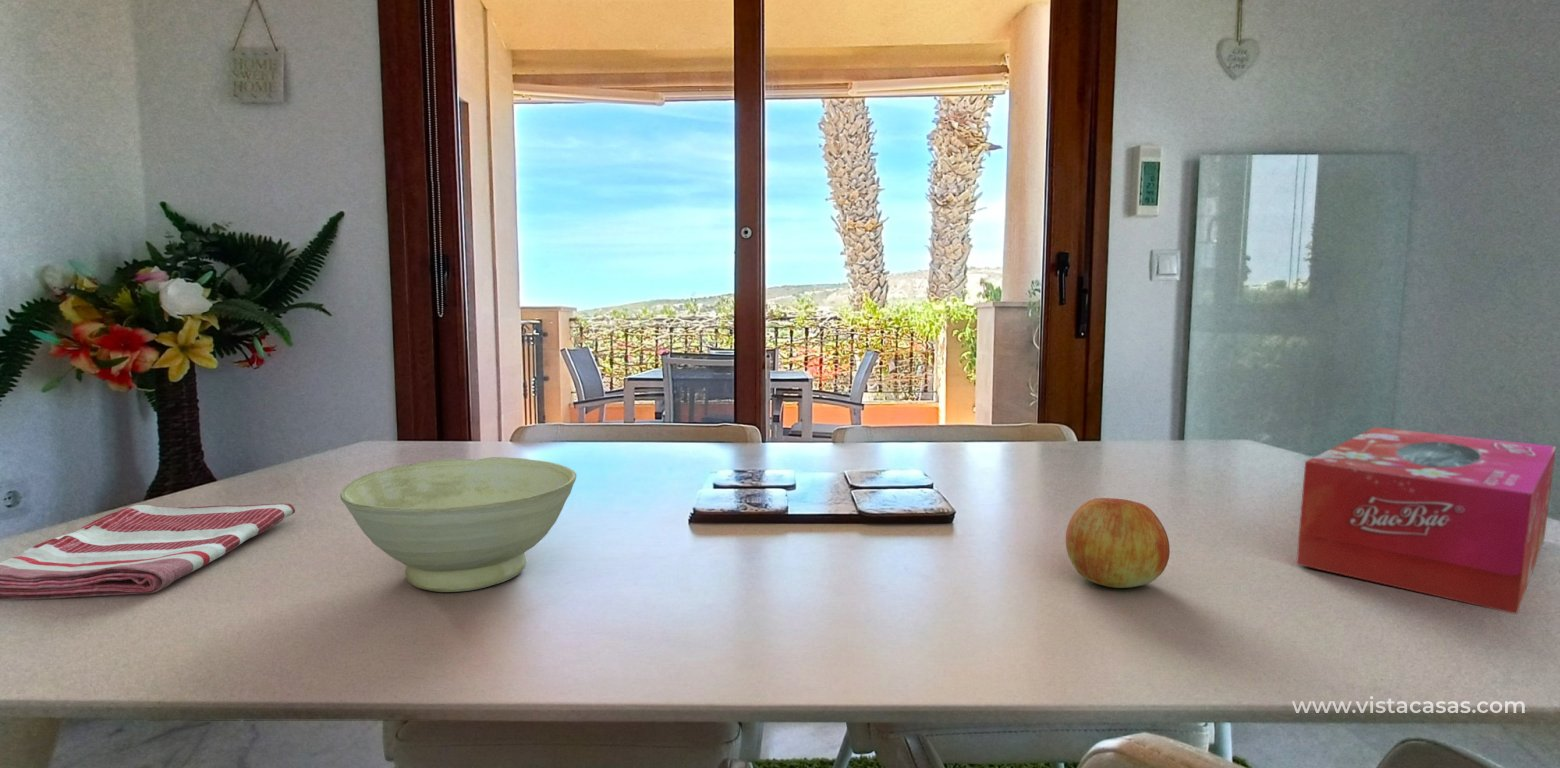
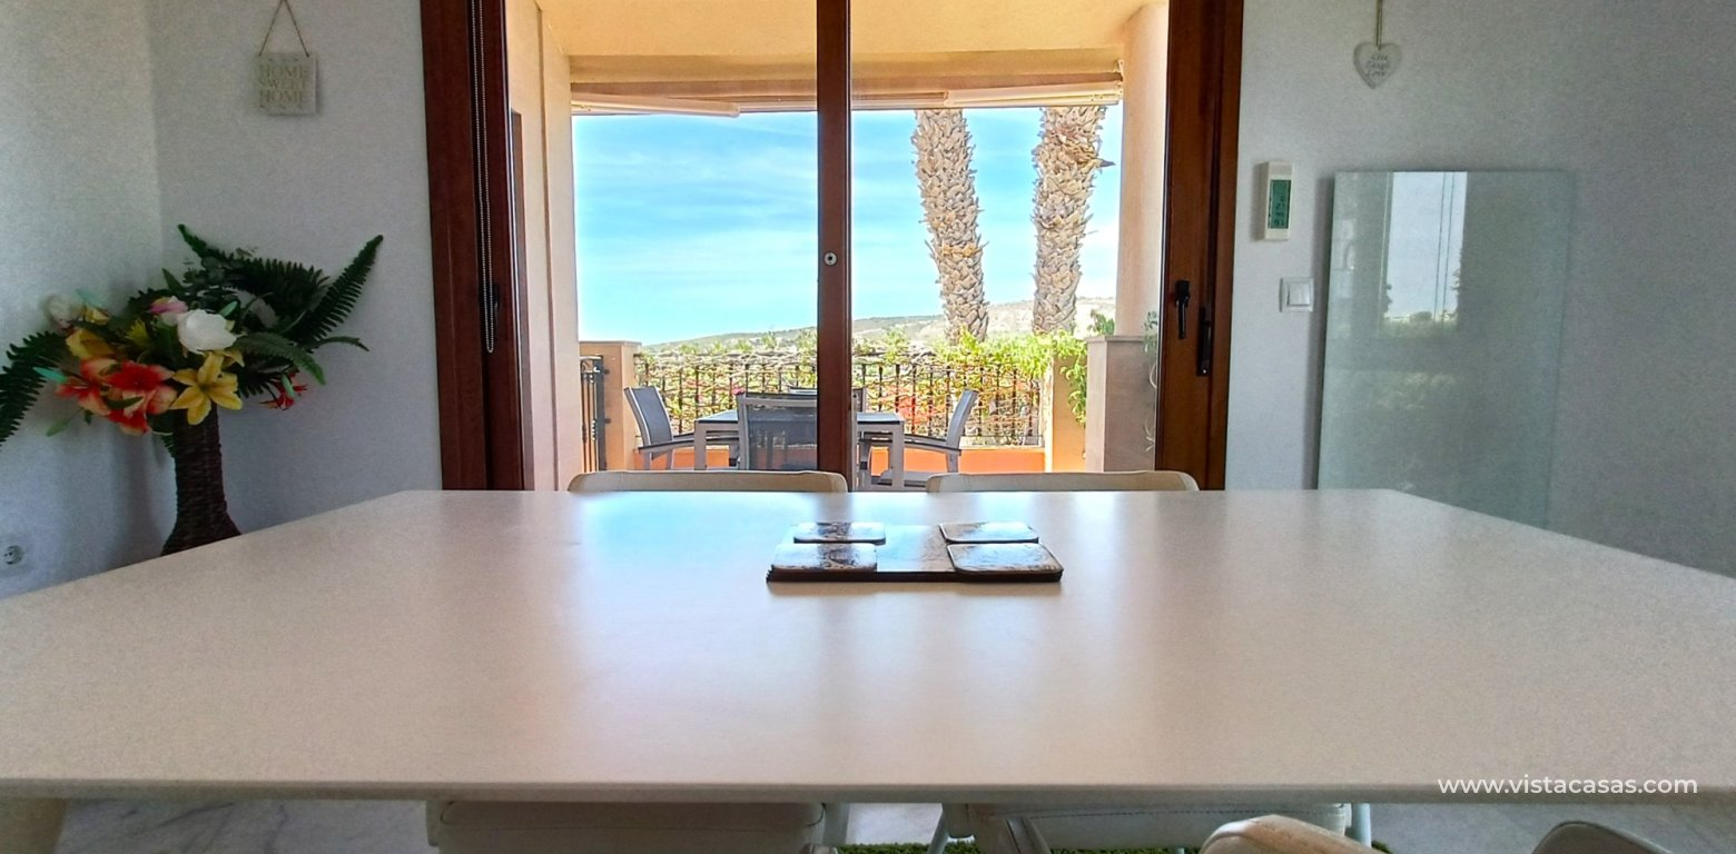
- apple [1065,497,1171,589]
- bowl [339,456,577,593]
- dish towel [0,503,296,601]
- tissue box [1295,426,1557,615]
